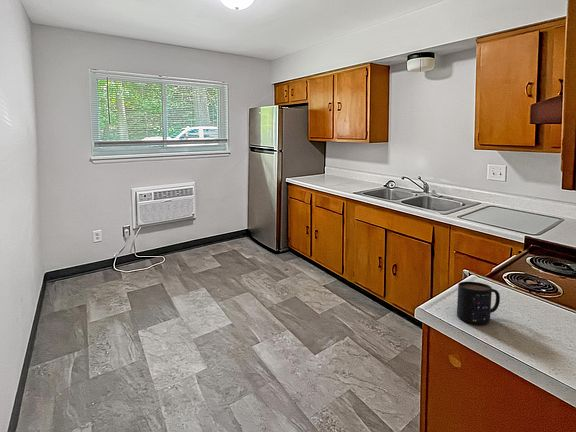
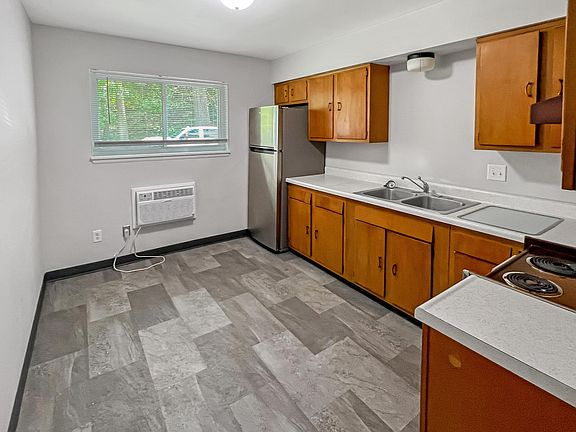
- mug [456,281,501,325]
